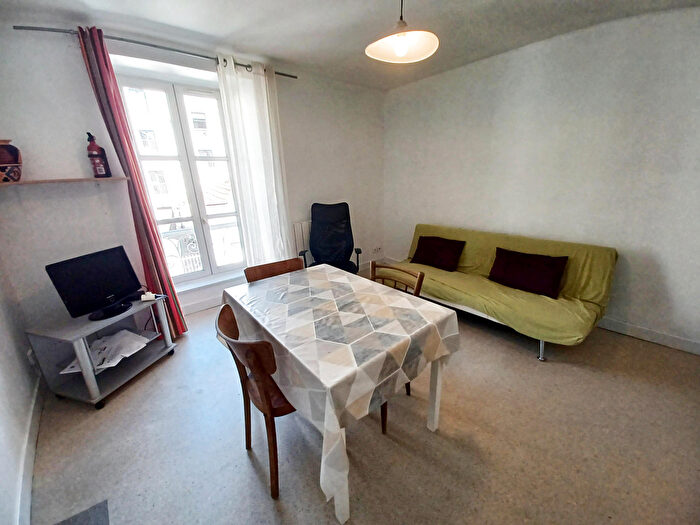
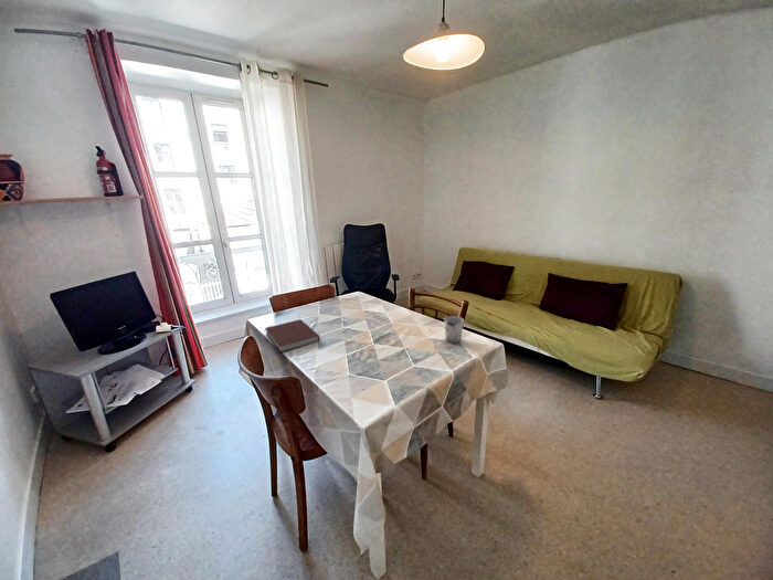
+ notebook [264,318,320,354]
+ cup [444,315,465,345]
